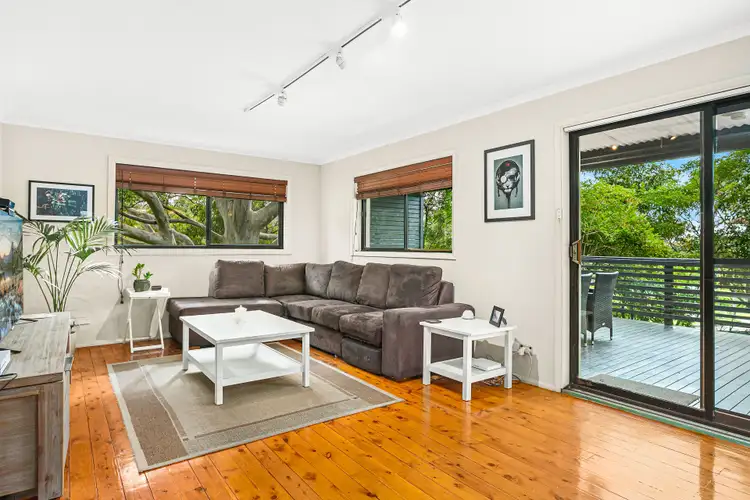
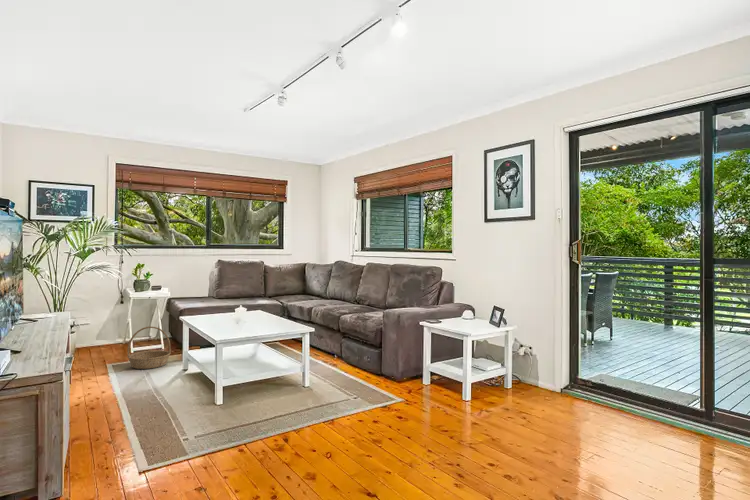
+ basket [126,325,172,370]
